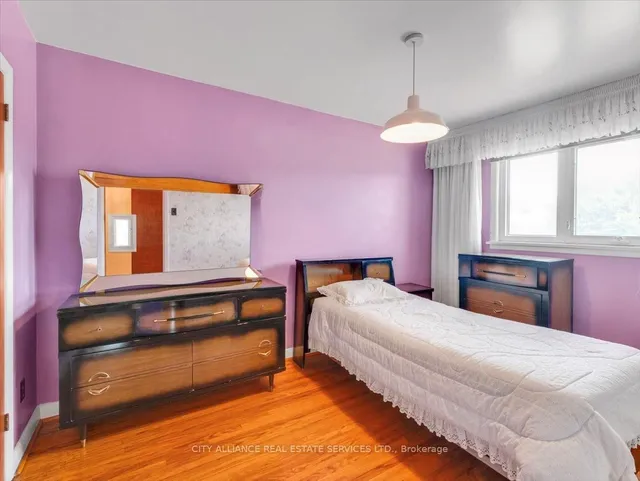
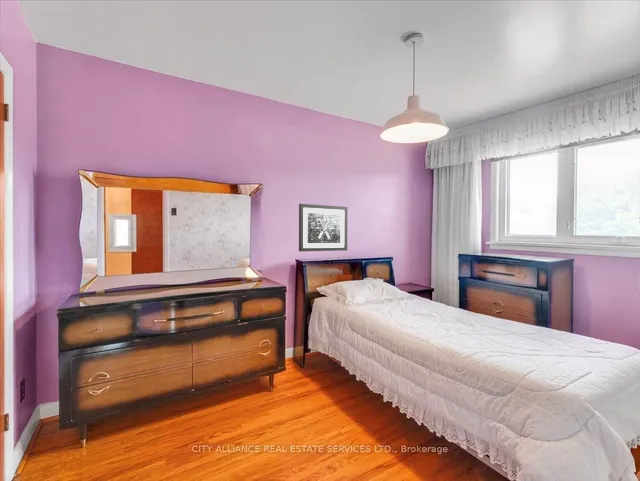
+ wall art [298,203,349,252]
